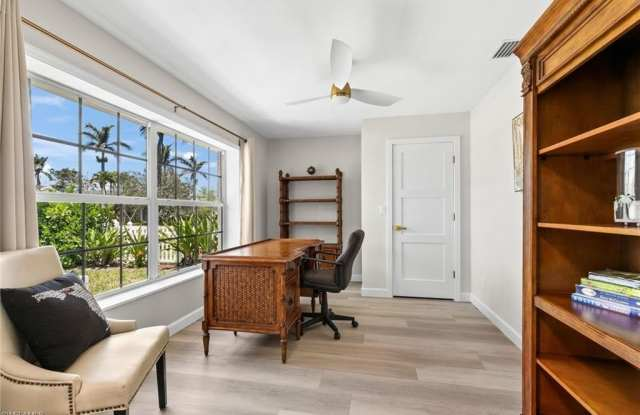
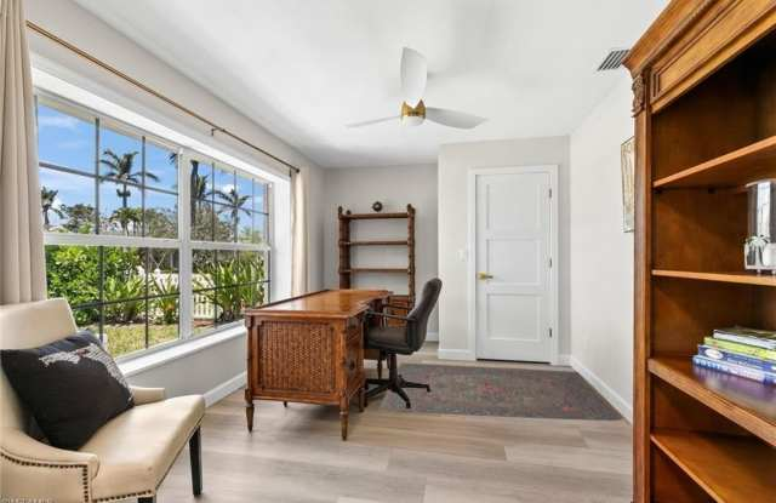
+ rug [377,361,633,427]
